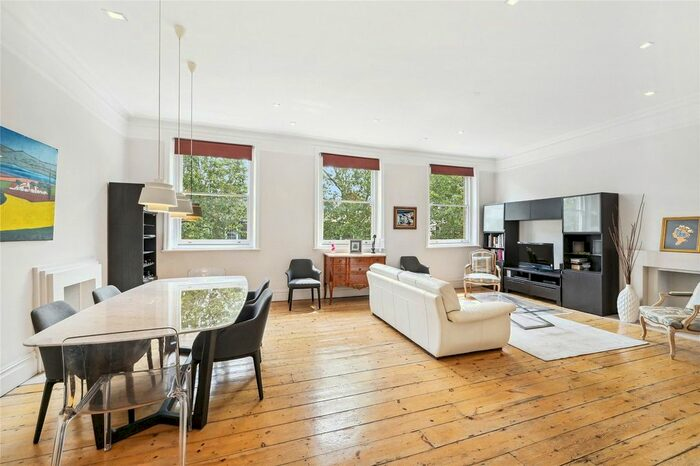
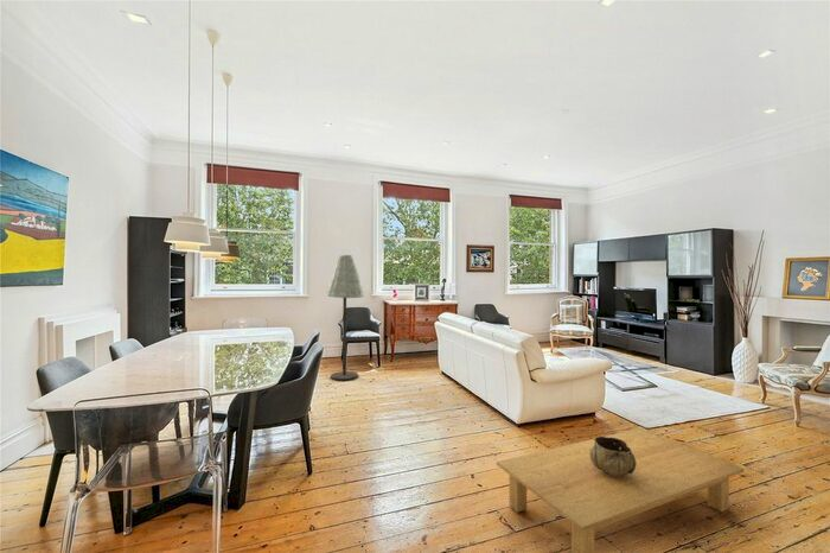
+ coffee table [496,427,746,553]
+ floor lamp [324,254,365,382]
+ decorative bowl [589,436,637,477]
